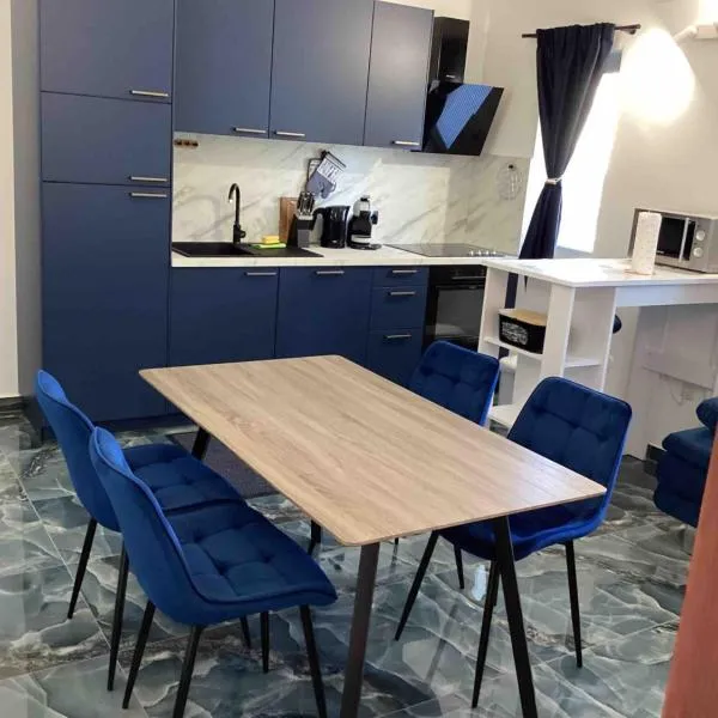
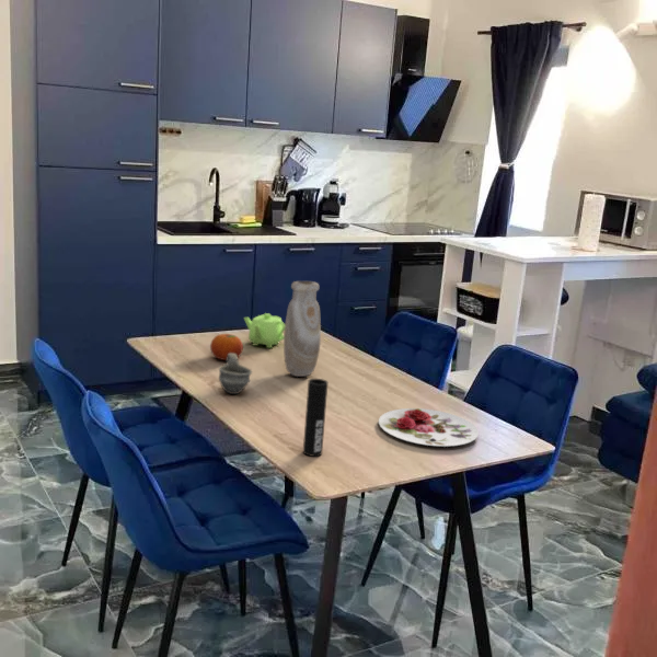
+ plate [378,407,480,448]
+ teapot [243,312,286,349]
+ cup [302,378,328,458]
+ vase [283,280,322,378]
+ cup [218,354,253,395]
+ fruit [209,333,244,361]
